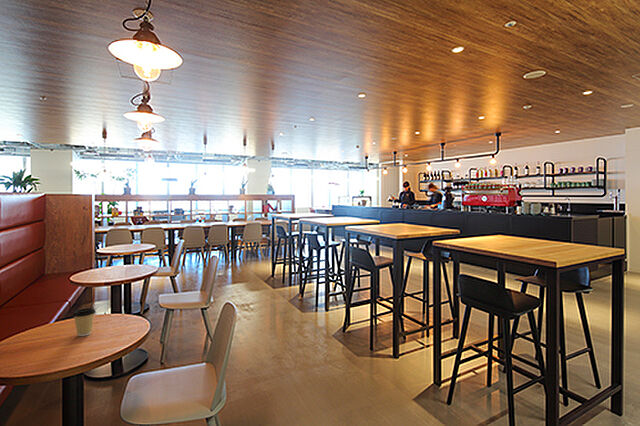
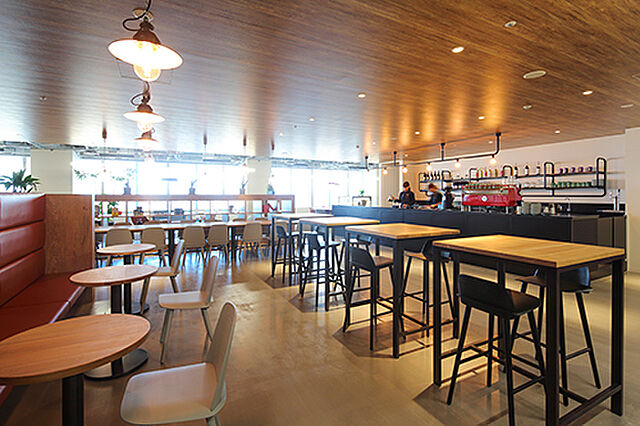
- coffee cup [71,307,96,337]
